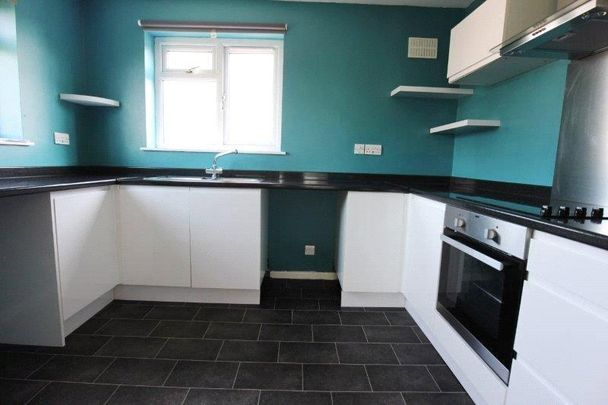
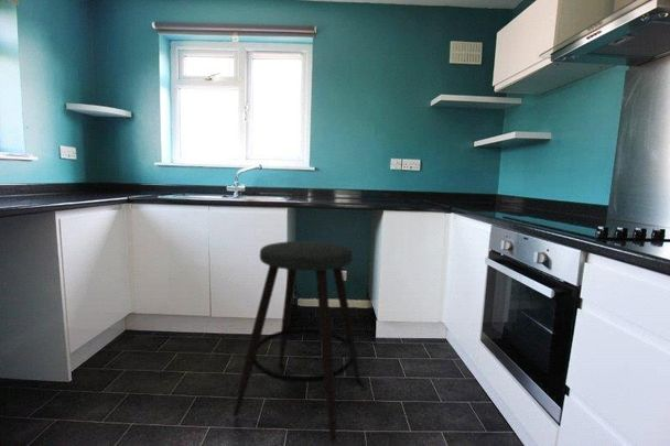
+ bar stool [233,240,361,444]
